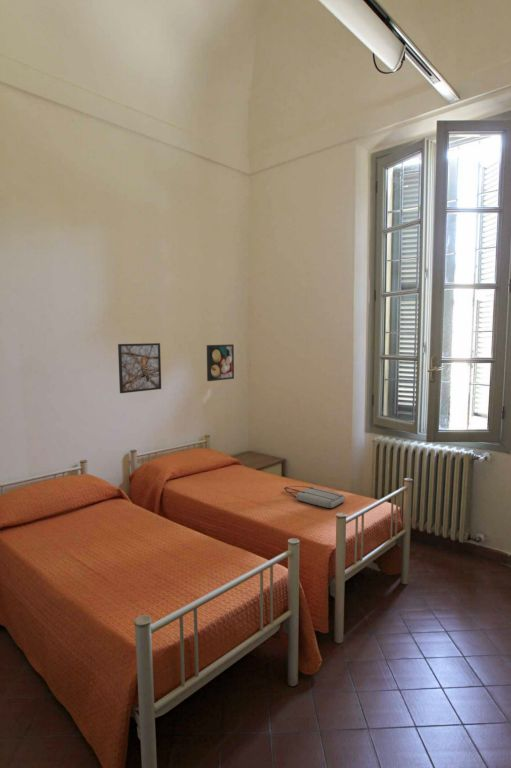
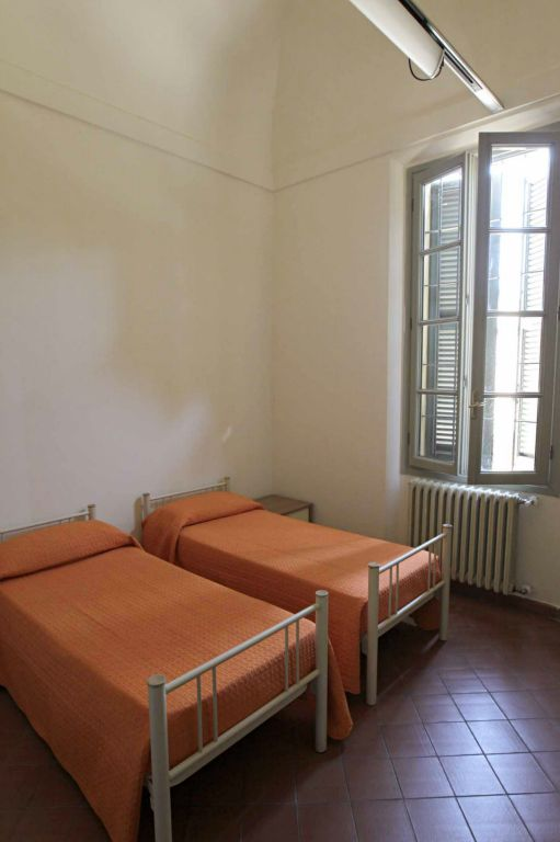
- tote bag [283,485,346,509]
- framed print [117,342,162,394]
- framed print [206,343,235,382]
